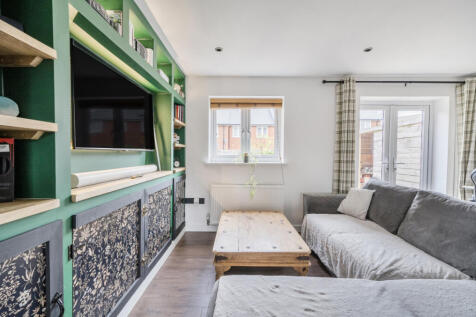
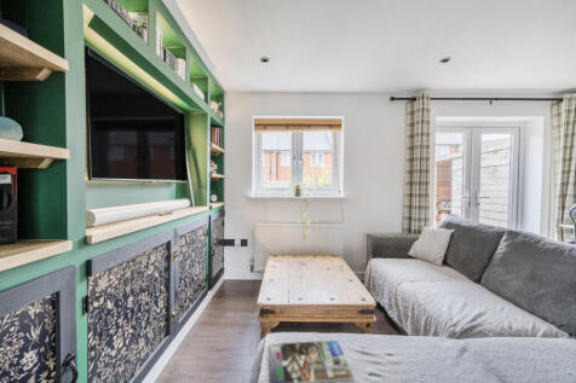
+ magazine [269,340,356,383]
